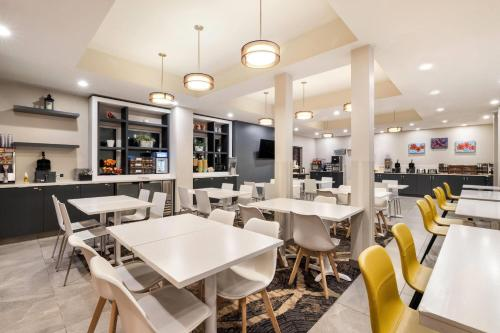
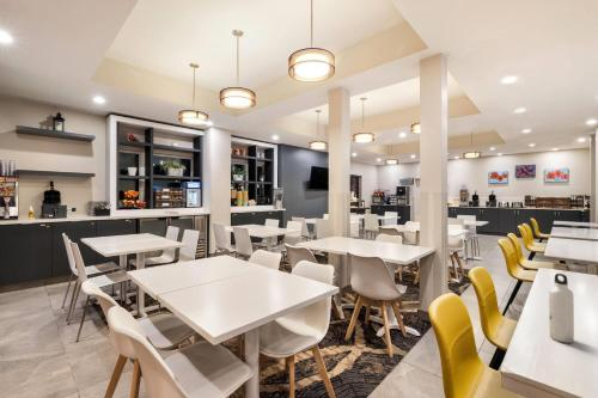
+ water bottle [548,273,575,344]
